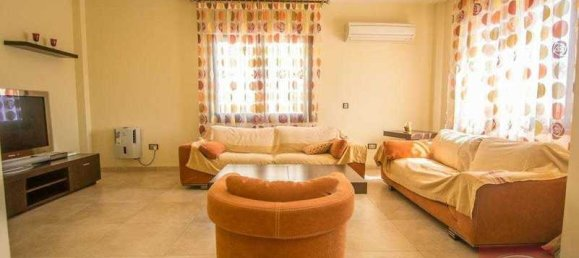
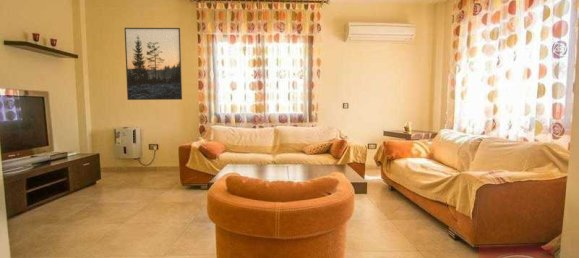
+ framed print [124,27,183,101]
